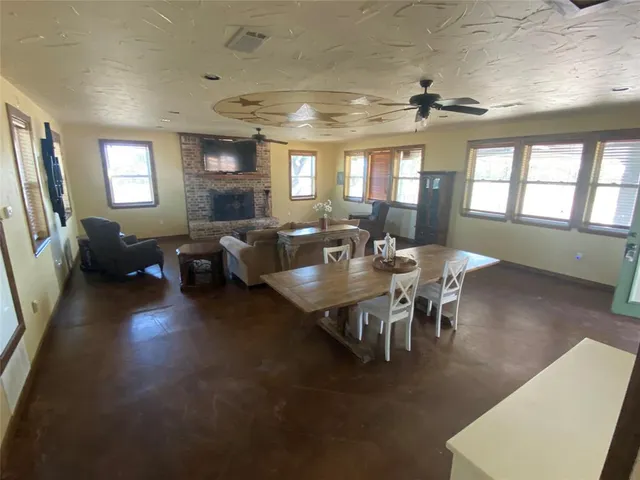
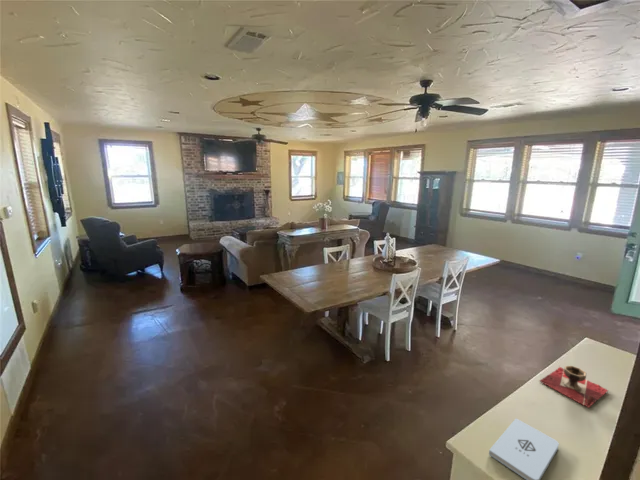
+ notepad [488,417,560,480]
+ decorative bowl [538,365,609,409]
